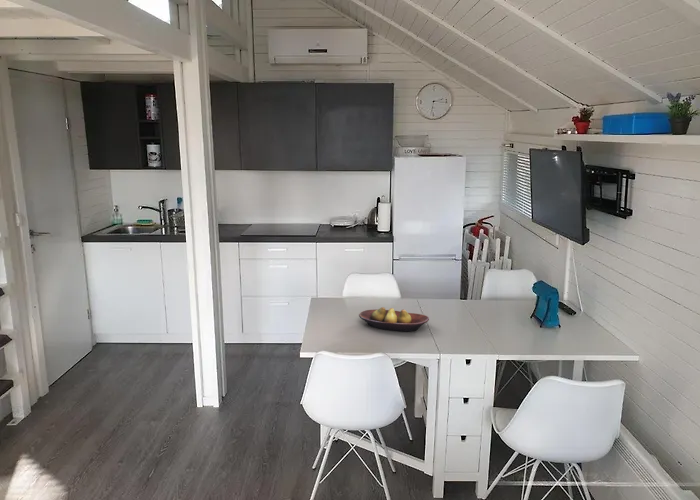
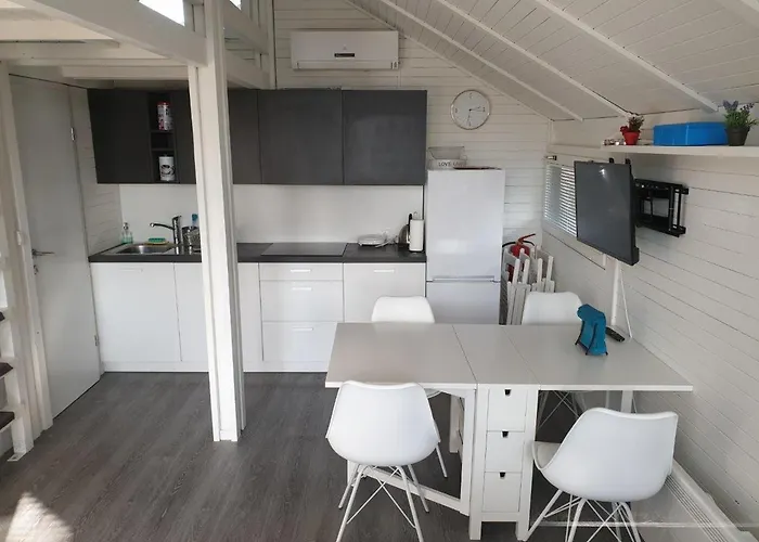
- fruit bowl [358,306,430,332]
